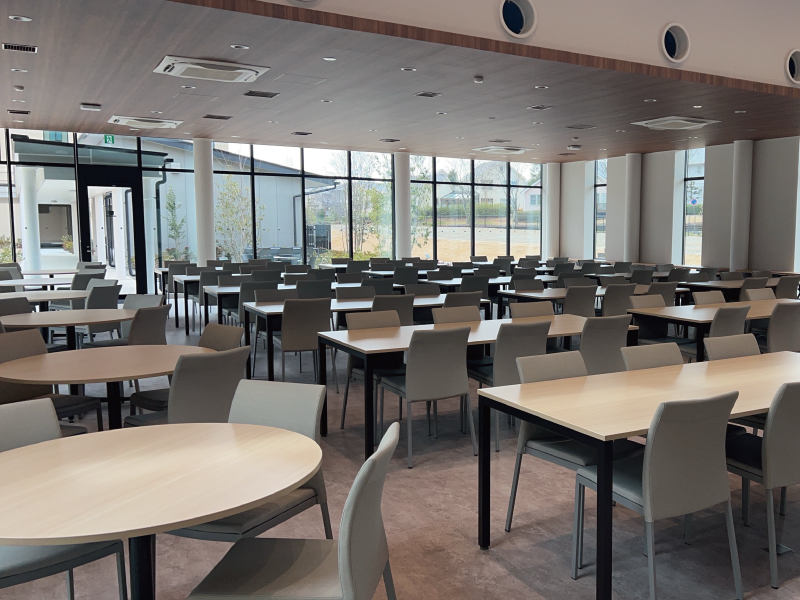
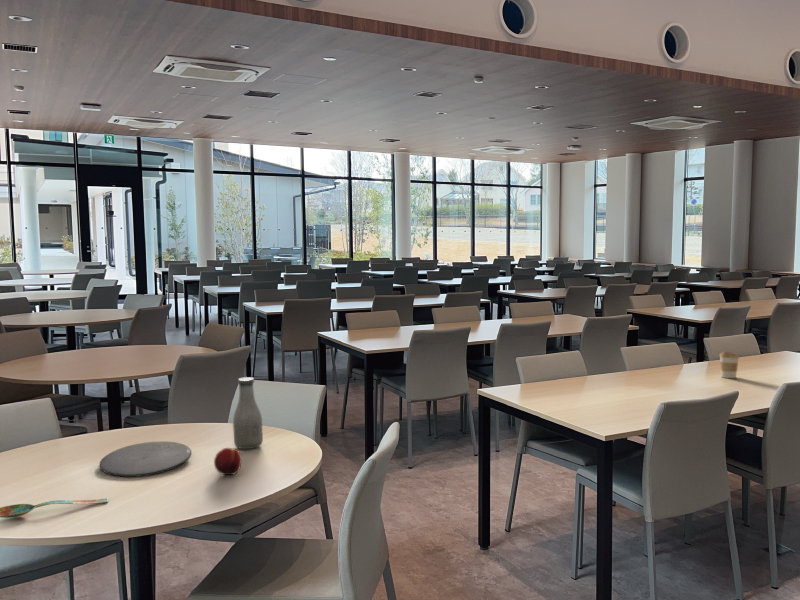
+ coffee cup [718,351,740,379]
+ bottle [232,376,264,450]
+ spoon [0,497,109,519]
+ plate [98,440,193,478]
+ fruit [213,447,243,476]
